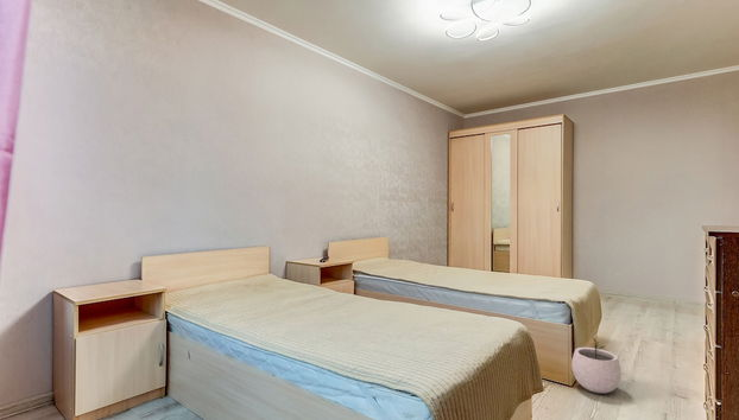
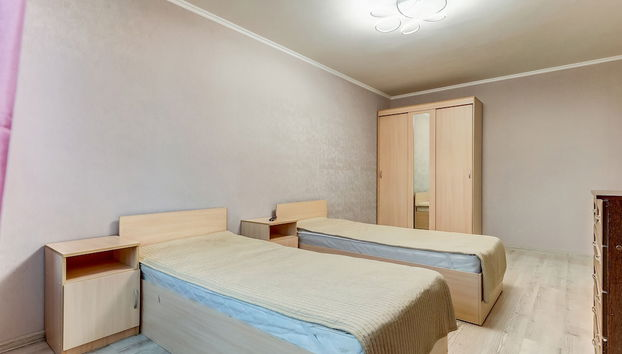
- plant pot [570,338,623,394]
